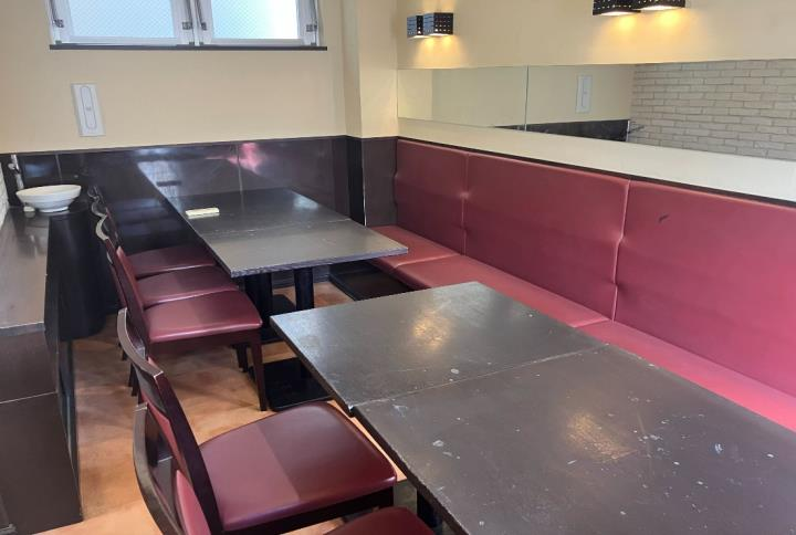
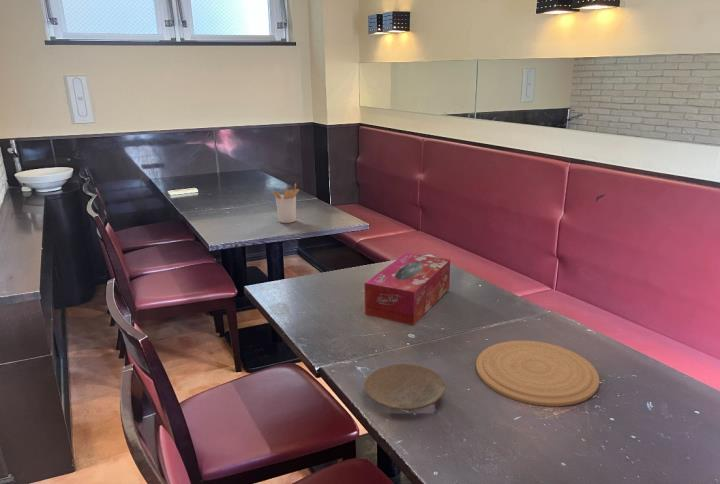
+ tissue box [364,252,451,326]
+ plate [363,363,446,411]
+ utensil holder [272,183,300,224]
+ plate [475,340,600,407]
